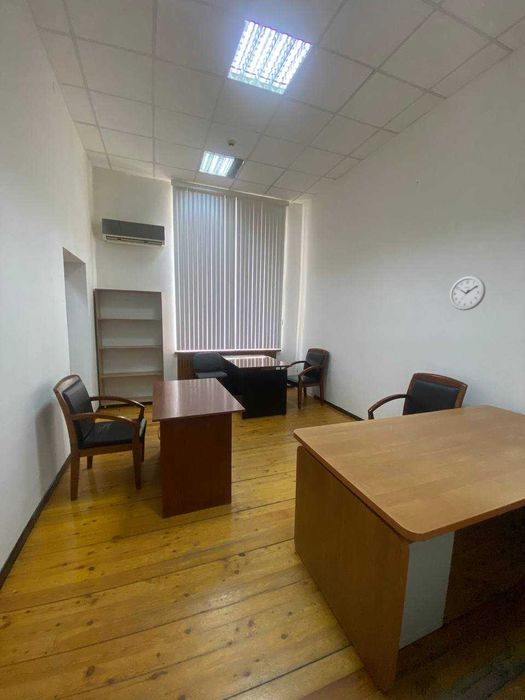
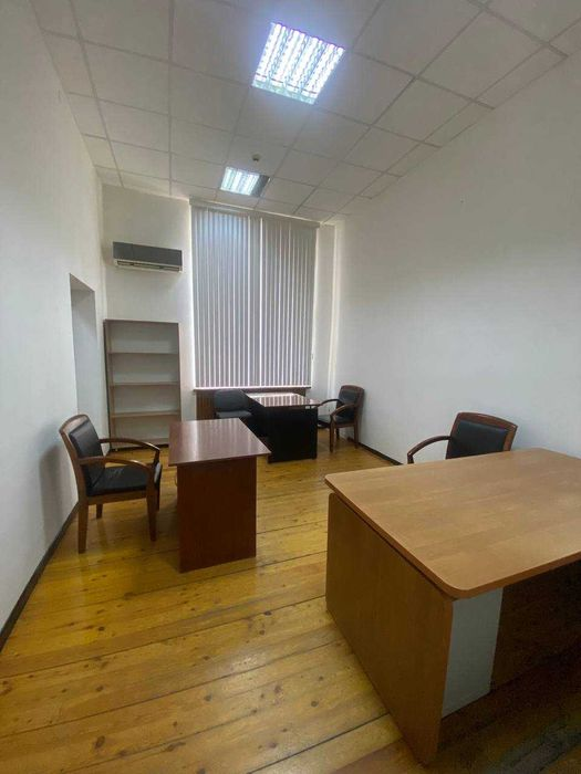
- wall clock [449,275,486,311]
